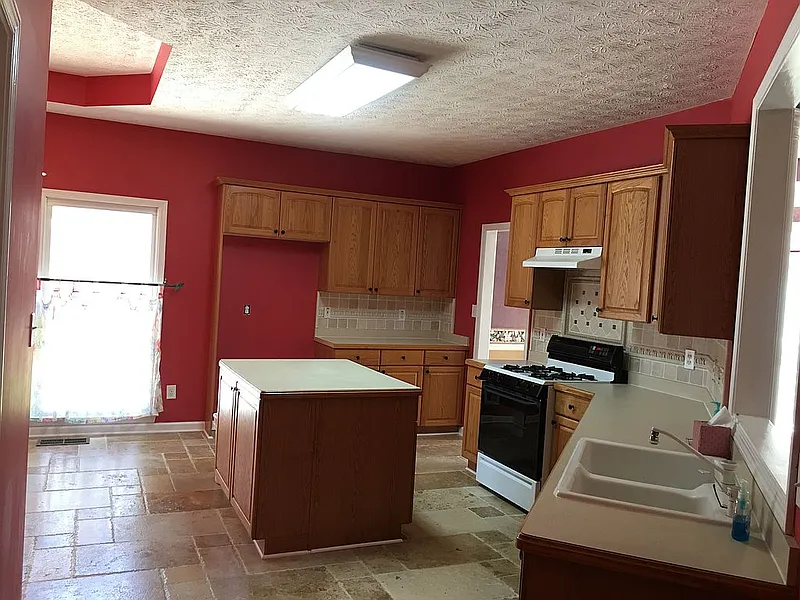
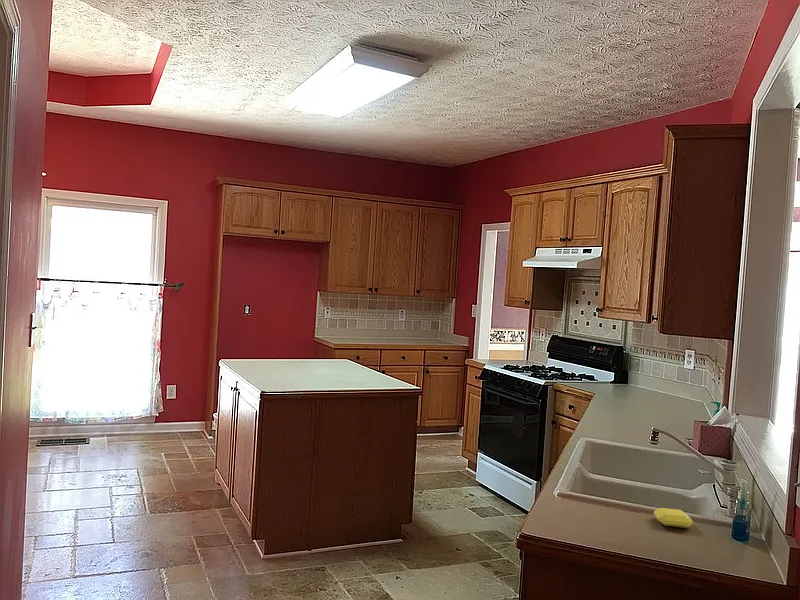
+ soap bar [653,507,694,529]
